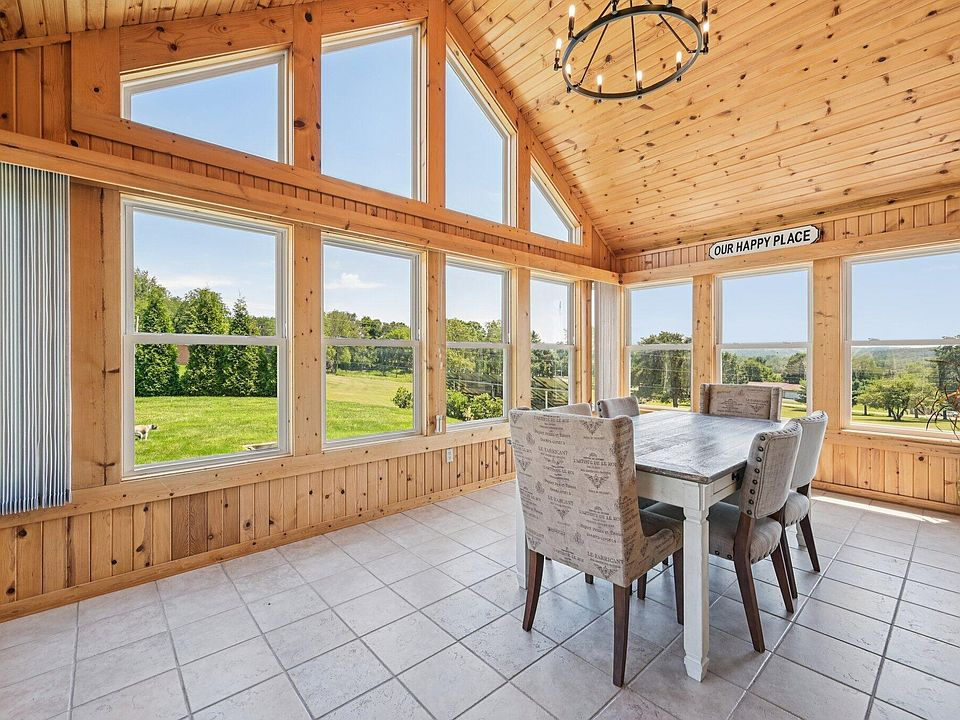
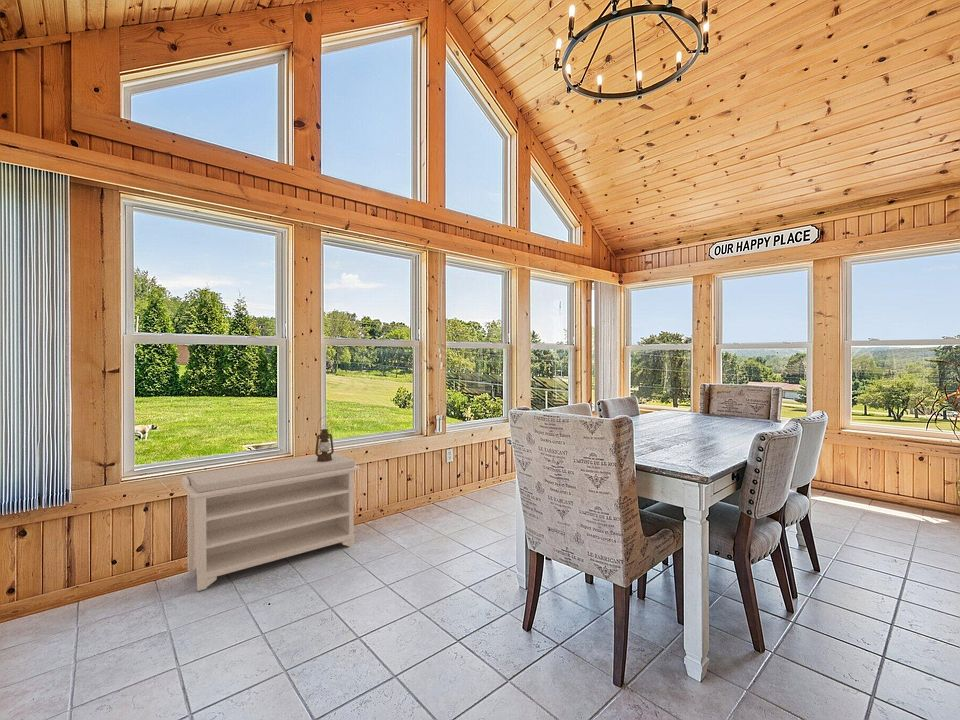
+ bench [181,452,361,592]
+ lantern [314,415,335,462]
